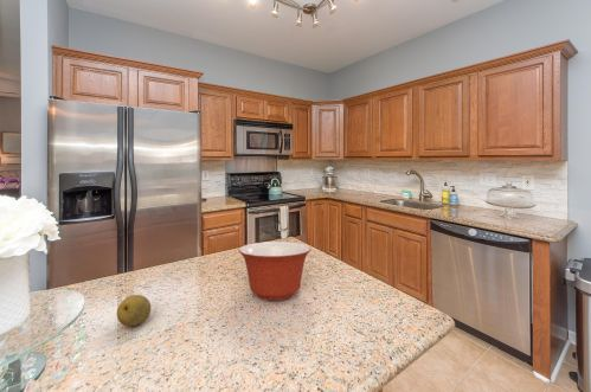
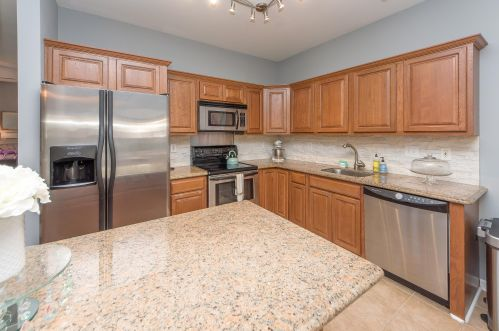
- fruit [116,294,152,328]
- mixing bowl [237,240,313,302]
